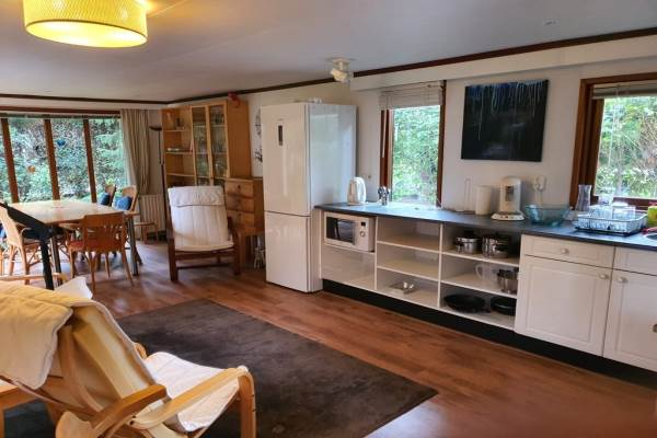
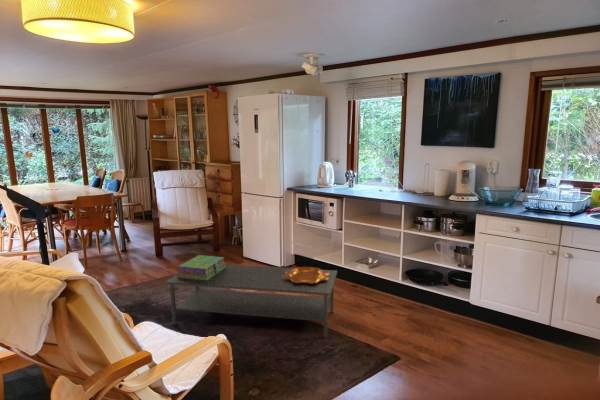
+ stack of books [175,254,227,281]
+ coffee table [164,263,338,339]
+ decorative bowl [282,266,330,283]
